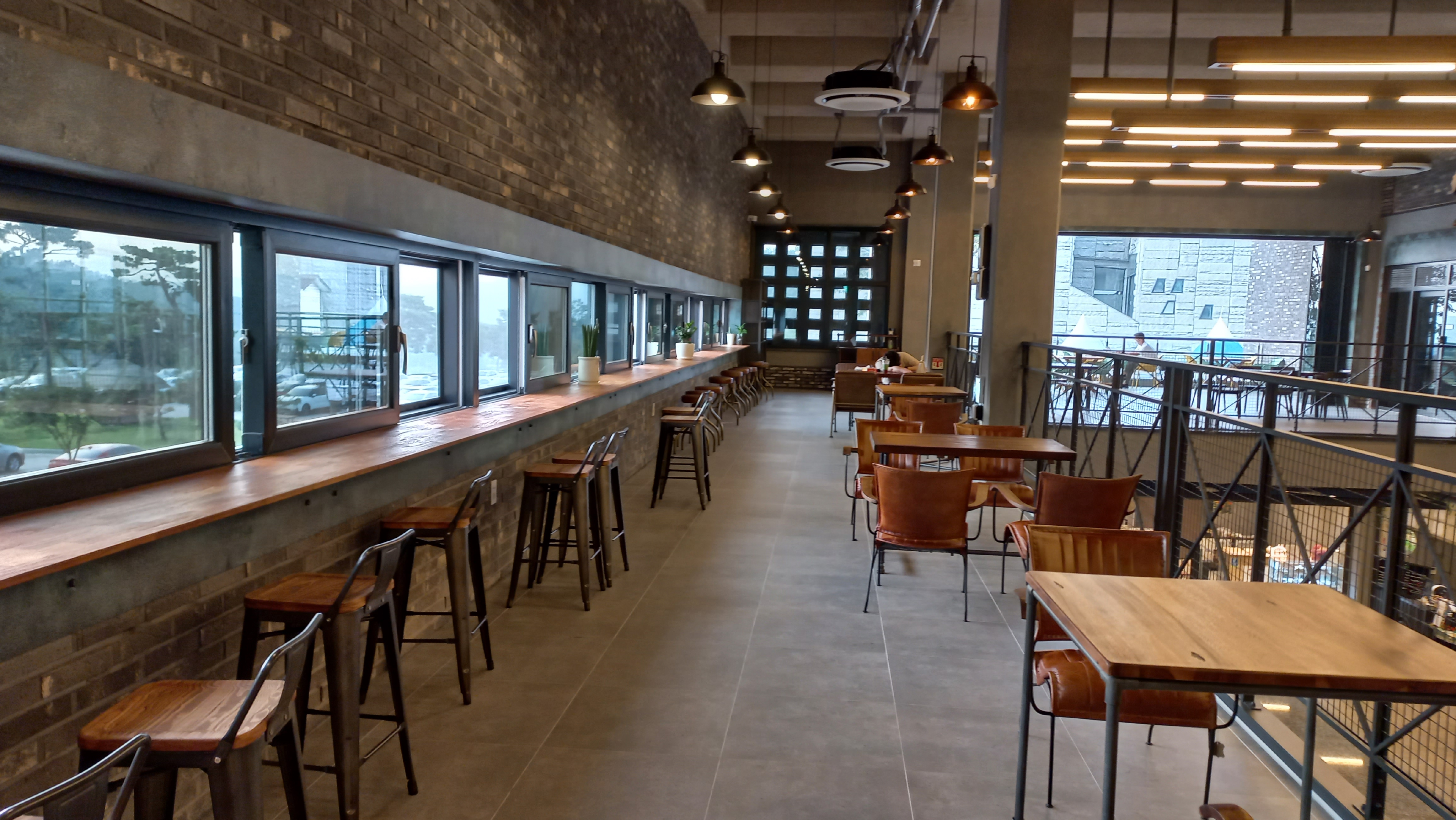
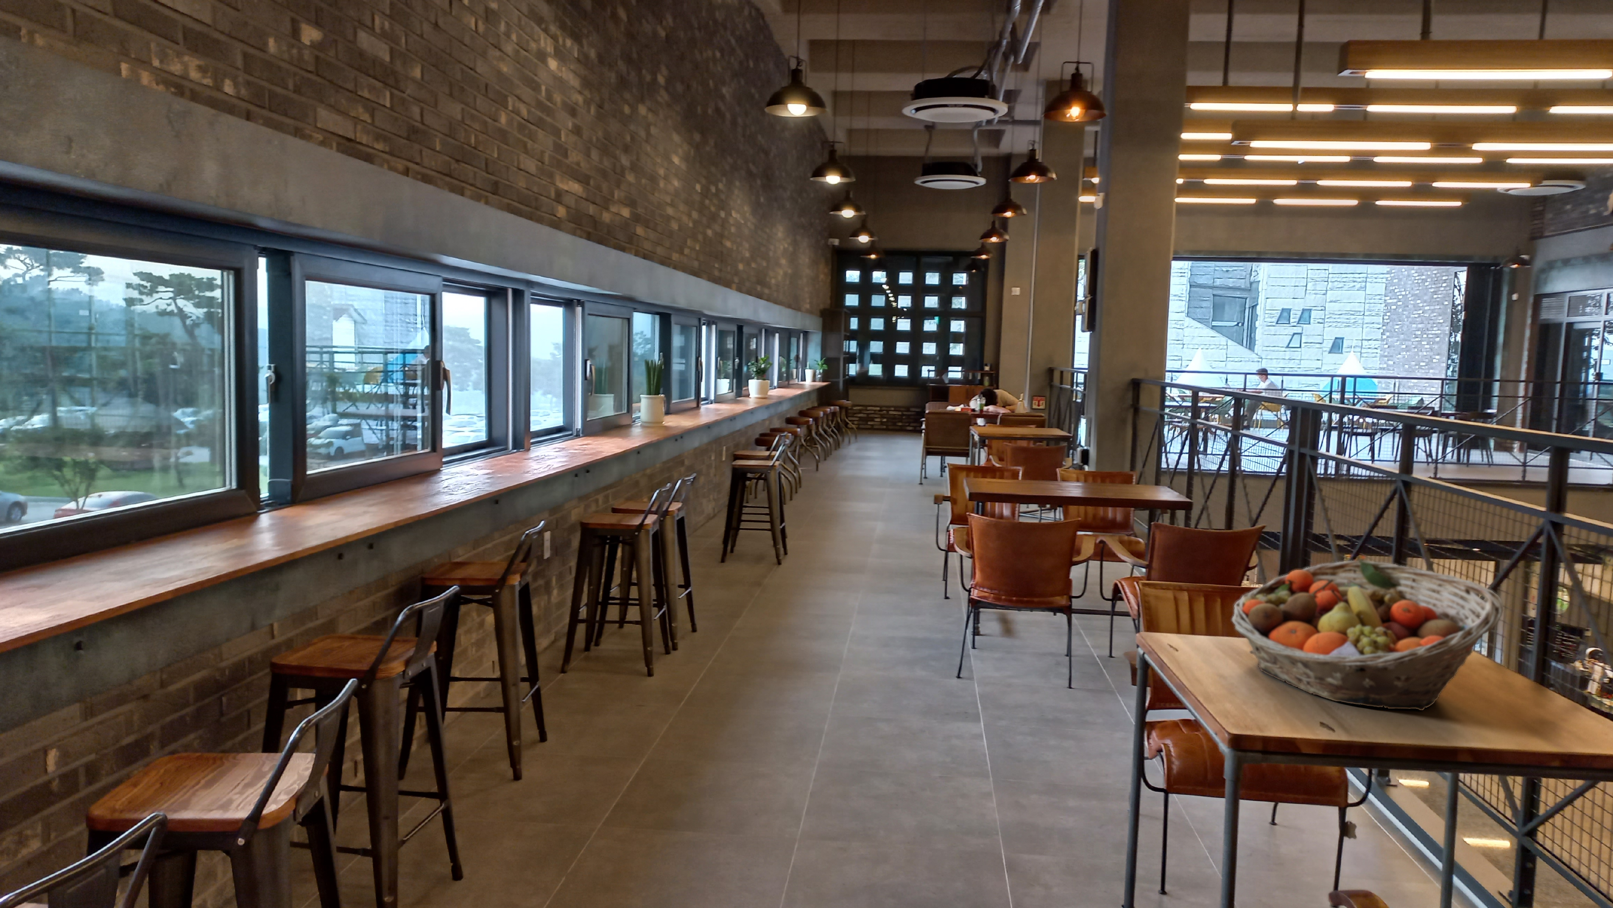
+ fruit basket [1231,559,1504,711]
